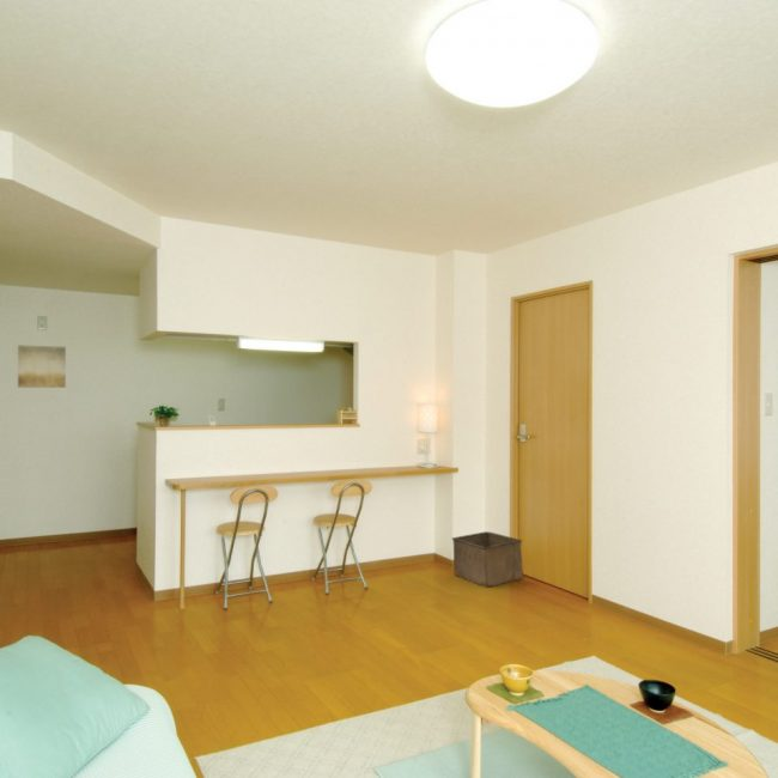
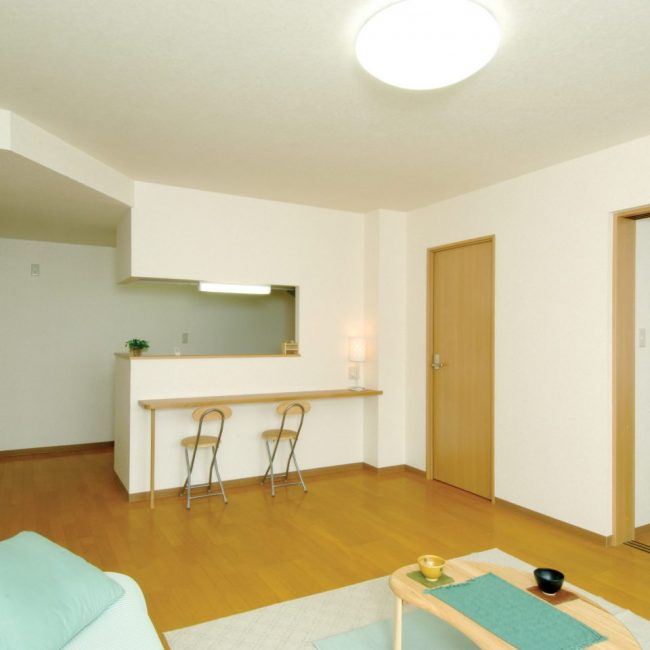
- wall art [17,344,67,389]
- storage bin [451,530,524,589]
